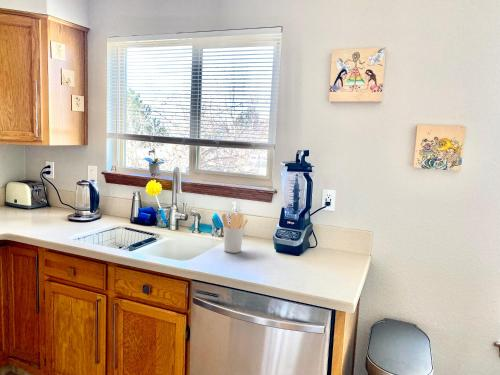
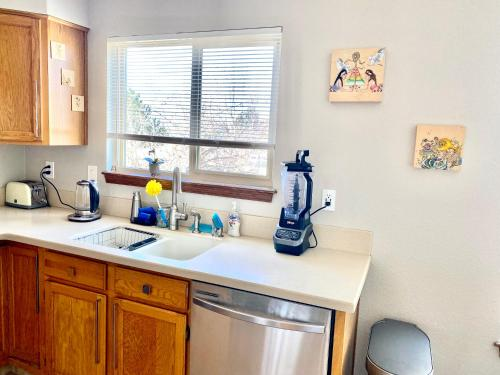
- utensil holder [221,212,249,254]
